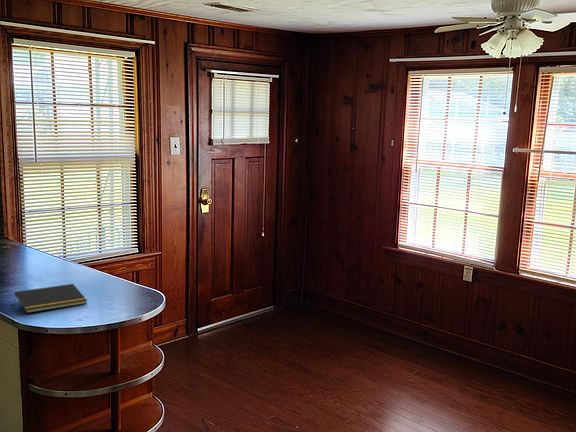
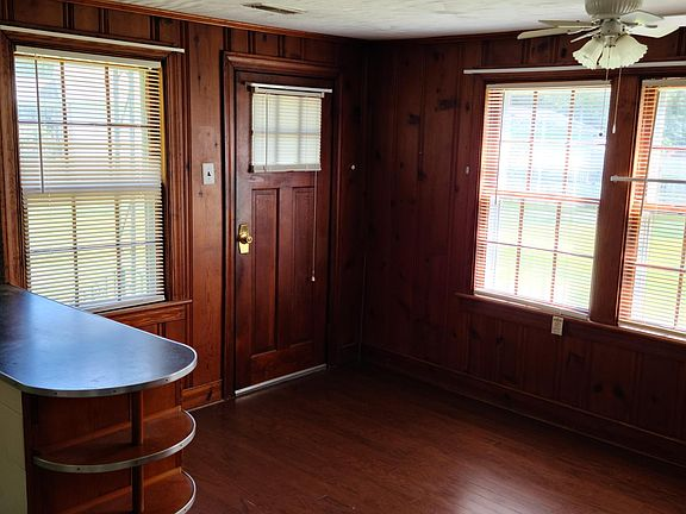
- notepad [13,283,88,314]
